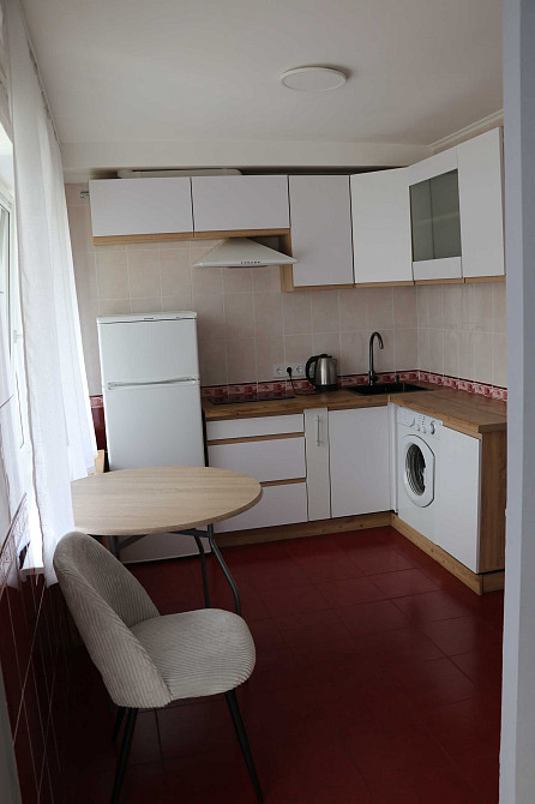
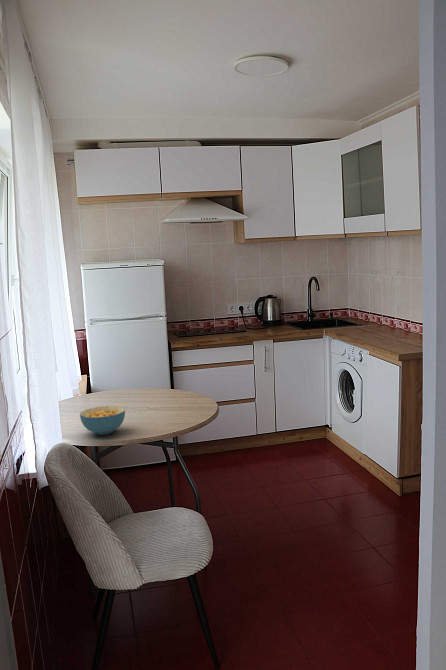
+ cereal bowl [79,405,126,436]
